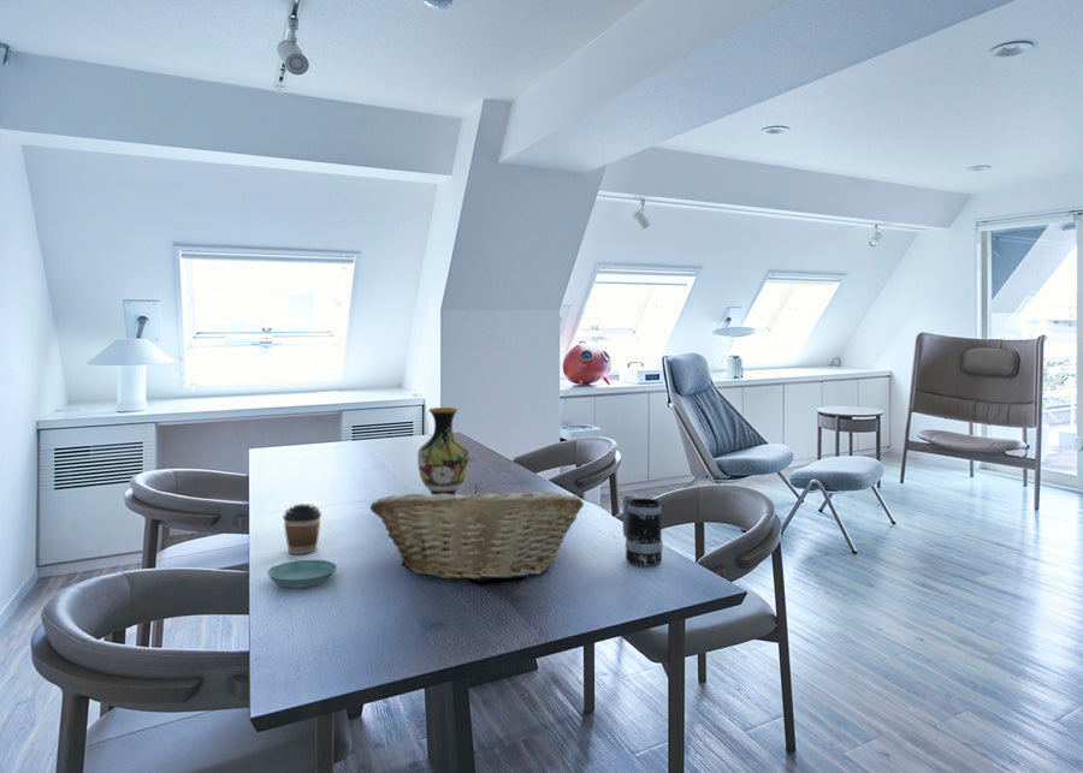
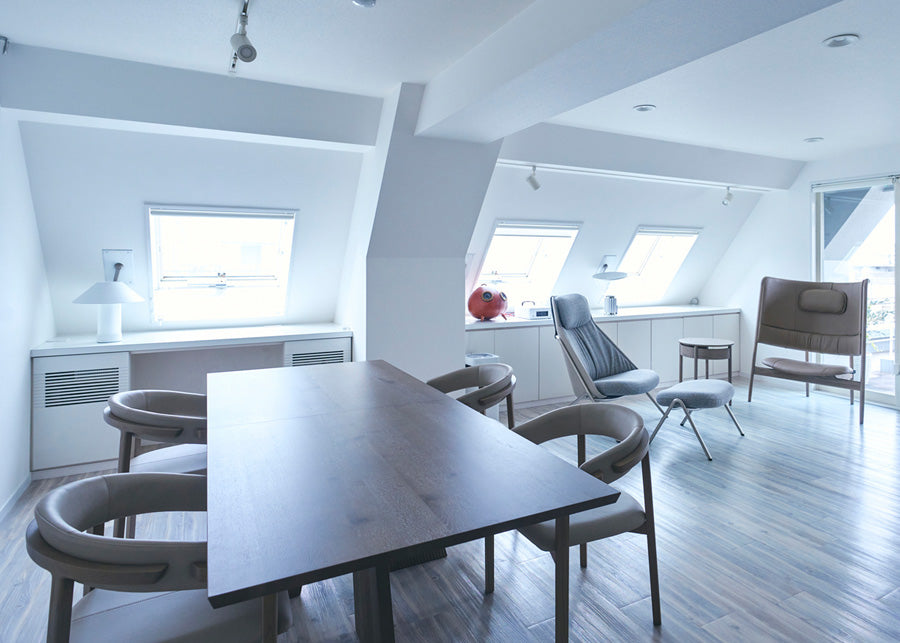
- coffee cup [282,503,322,555]
- fruit basket [369,483,585,582]
- mug [622,493,664,566]
- saucer [266,559,338,589]
- vase [416,406,471,495]
